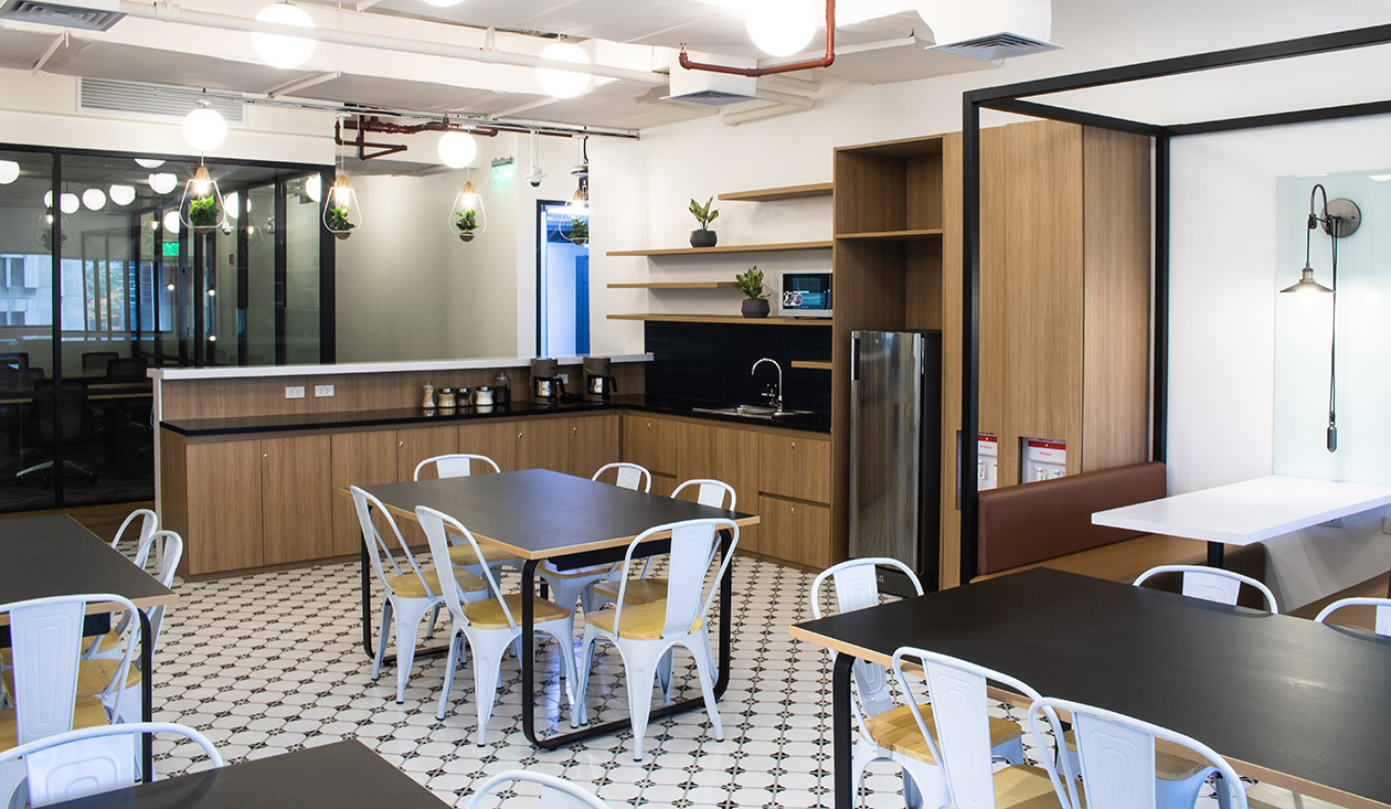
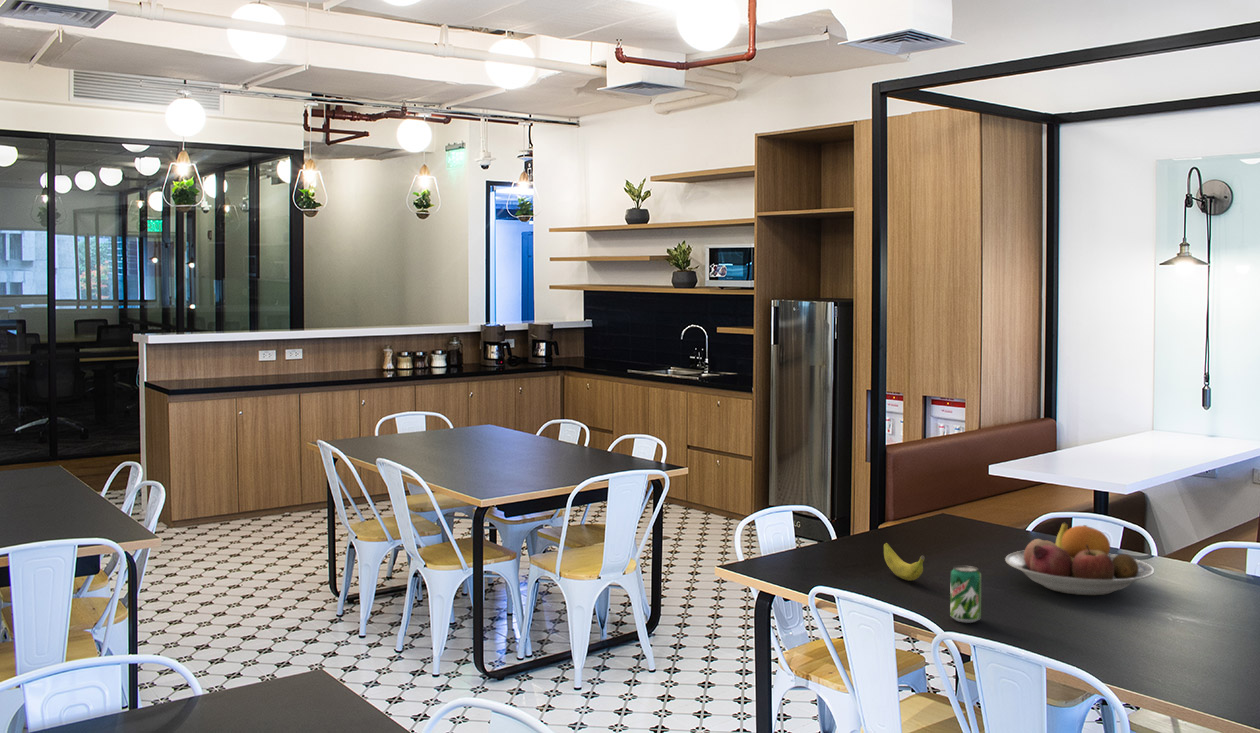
+ beverage can [949,565,982,624]
+ banana [883,542,926,581]
+ fruit bowl [1004,521,1155,596]
